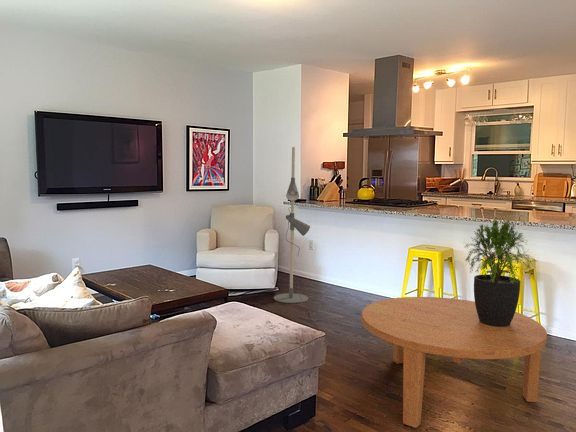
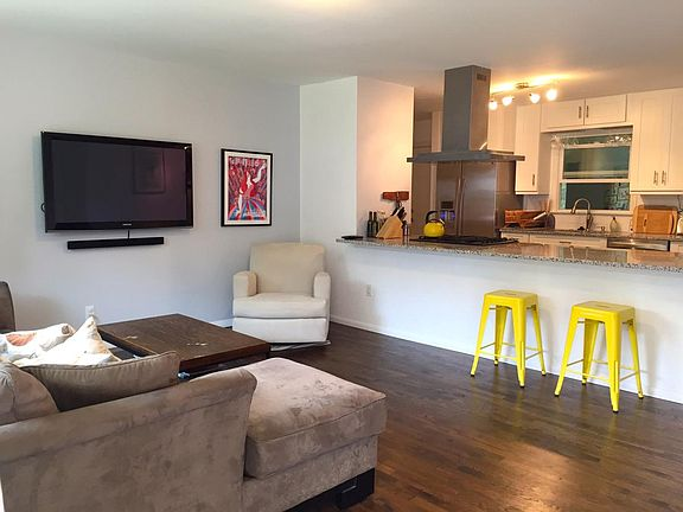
- potted plant [464,218,537,327]
- floor lamp [273,146,320,326]
- coffee table [361,296,548,429]
